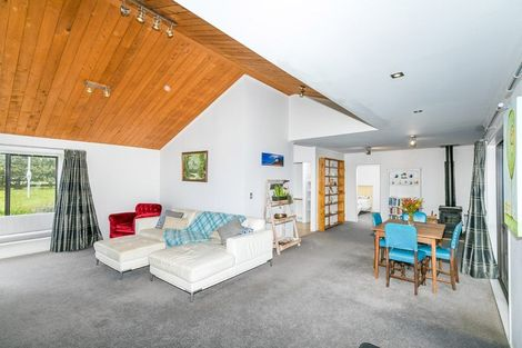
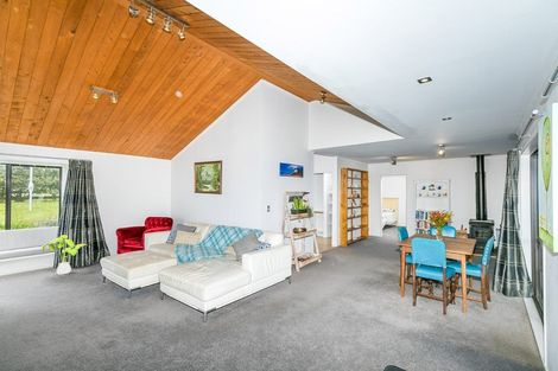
+ house plant [40,234,88,275]
